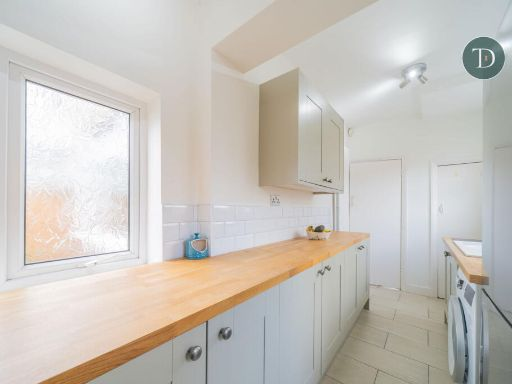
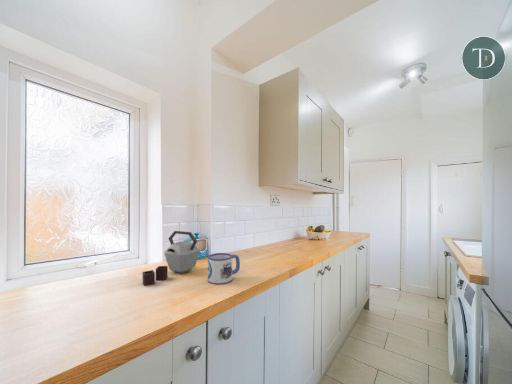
+ mug [207,252,241,286]
+ kettle [142,230,201,287]
